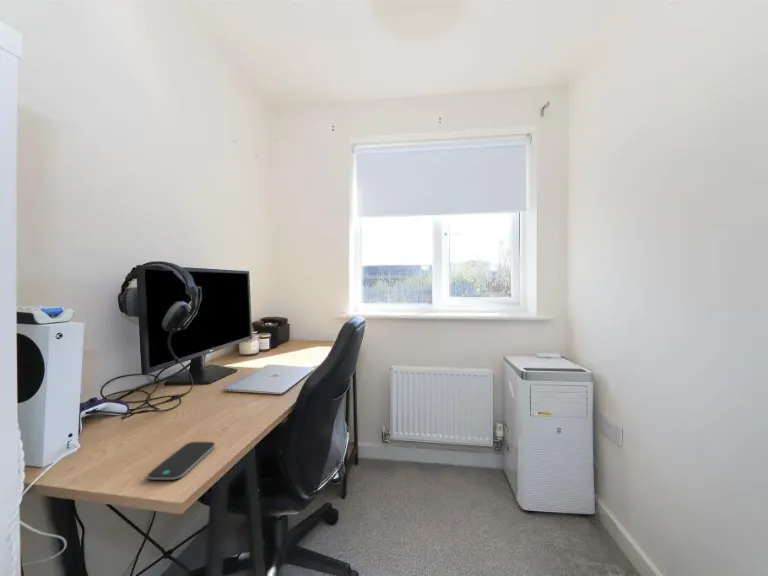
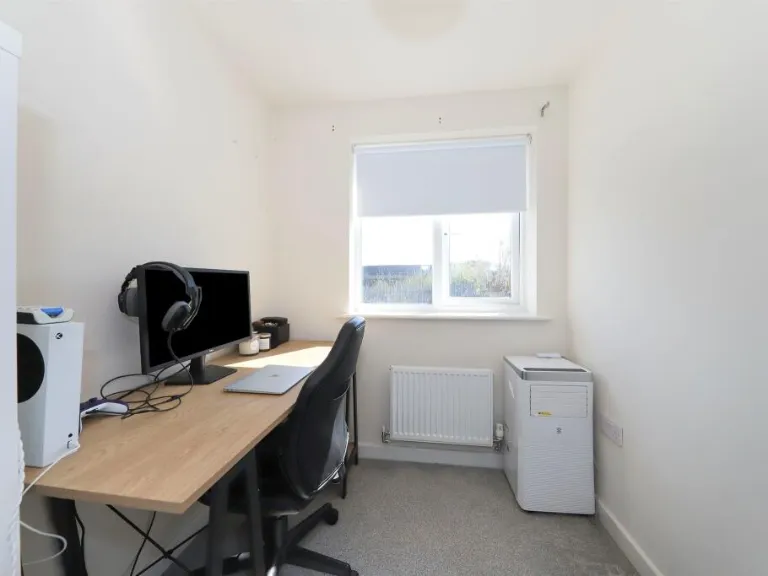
- smartphone [147,441,216,481]
